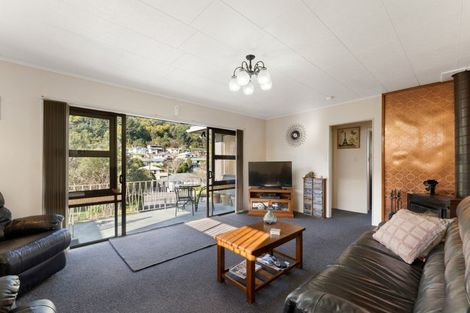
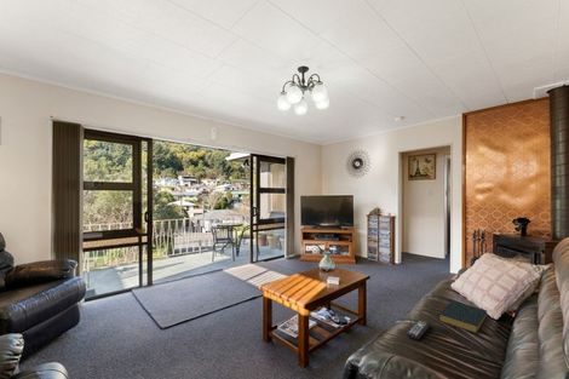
+ hardback book [437,300,488,335]
+ remote control [406,317,432,340]
